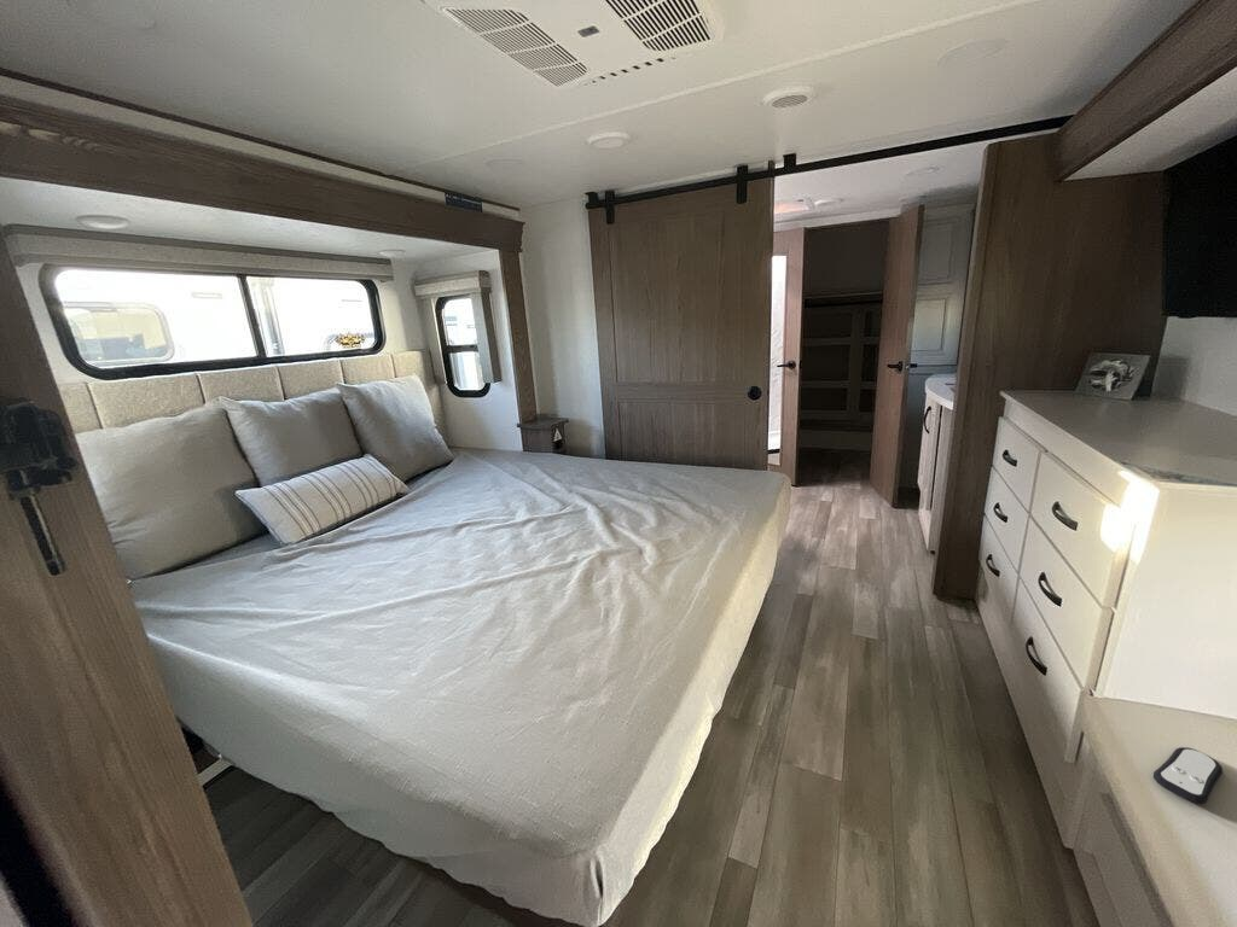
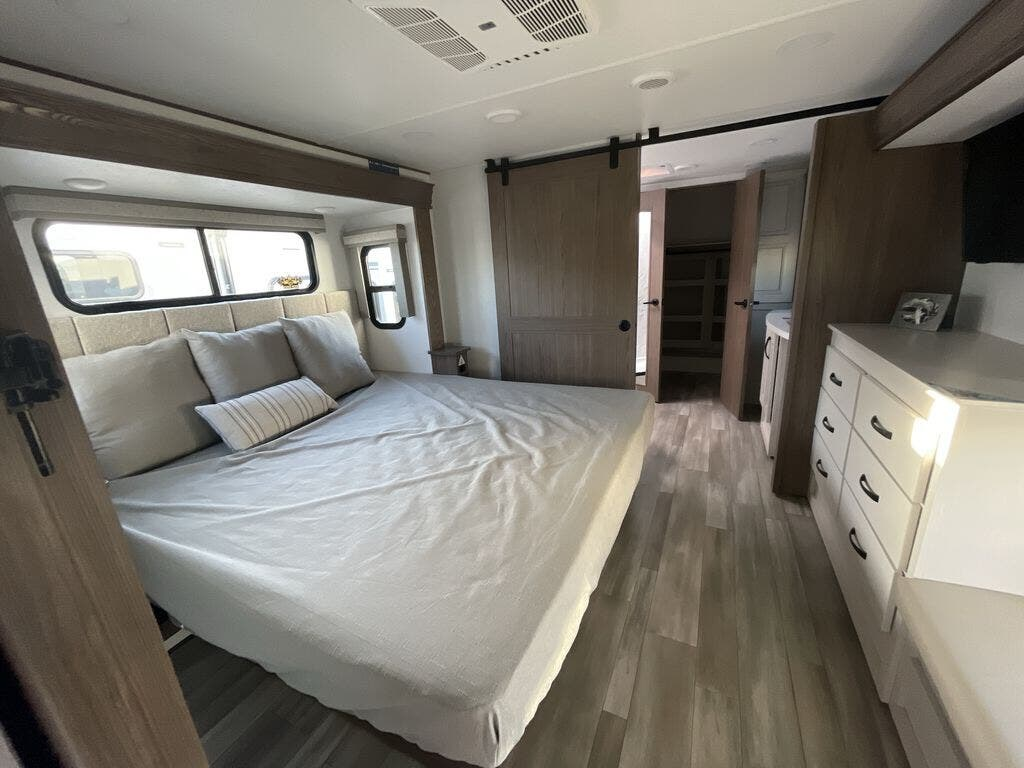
- remote control [1152,746,1224,805]
